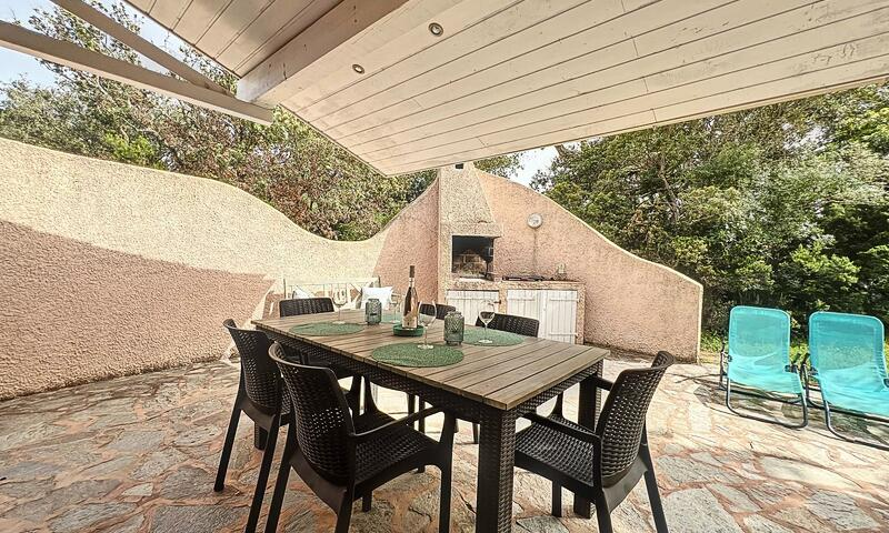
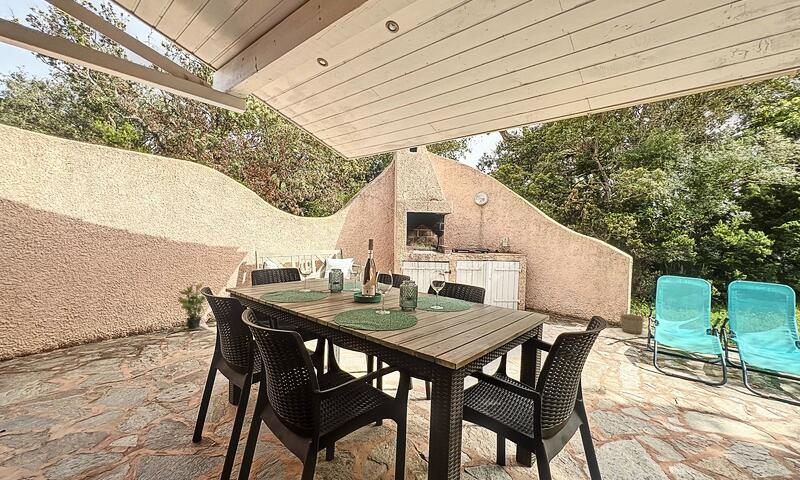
+ planter [619,313,644,335]
+ potted plant [177,281,207,332]
